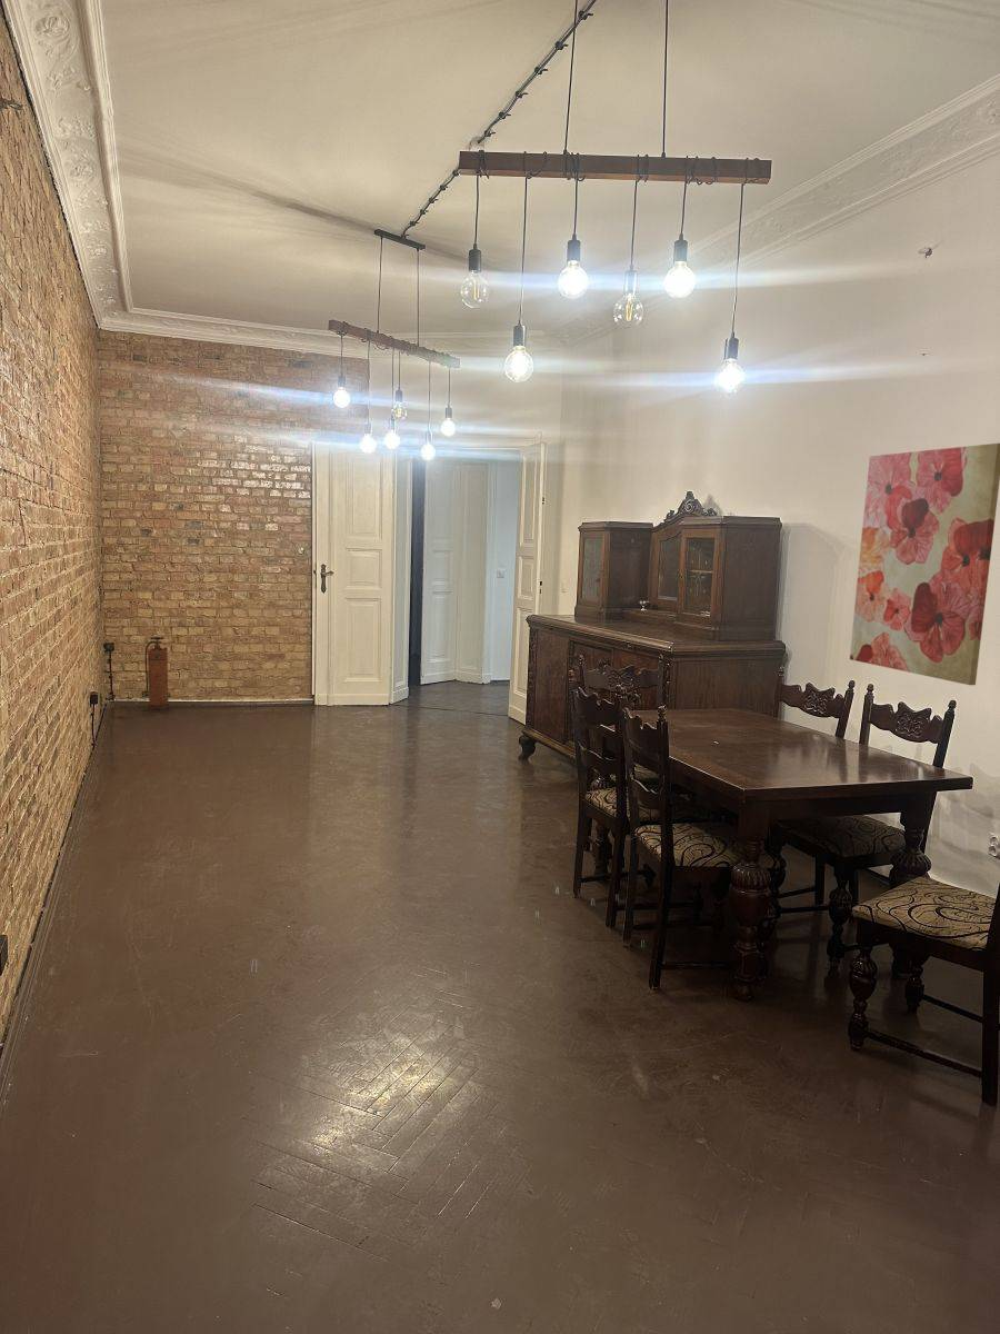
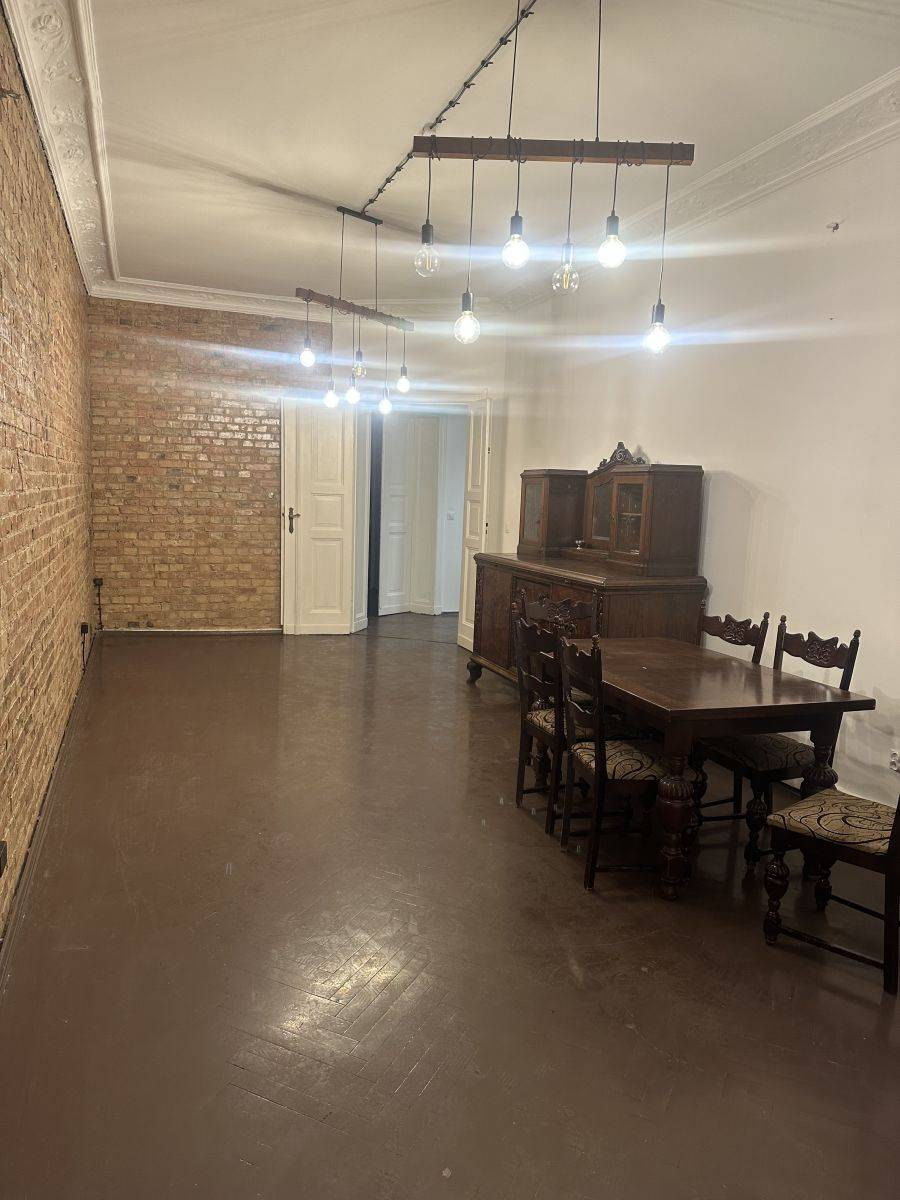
- fire extinguisher [143,636,172,713]
- wall art [849,442,1000,686]
